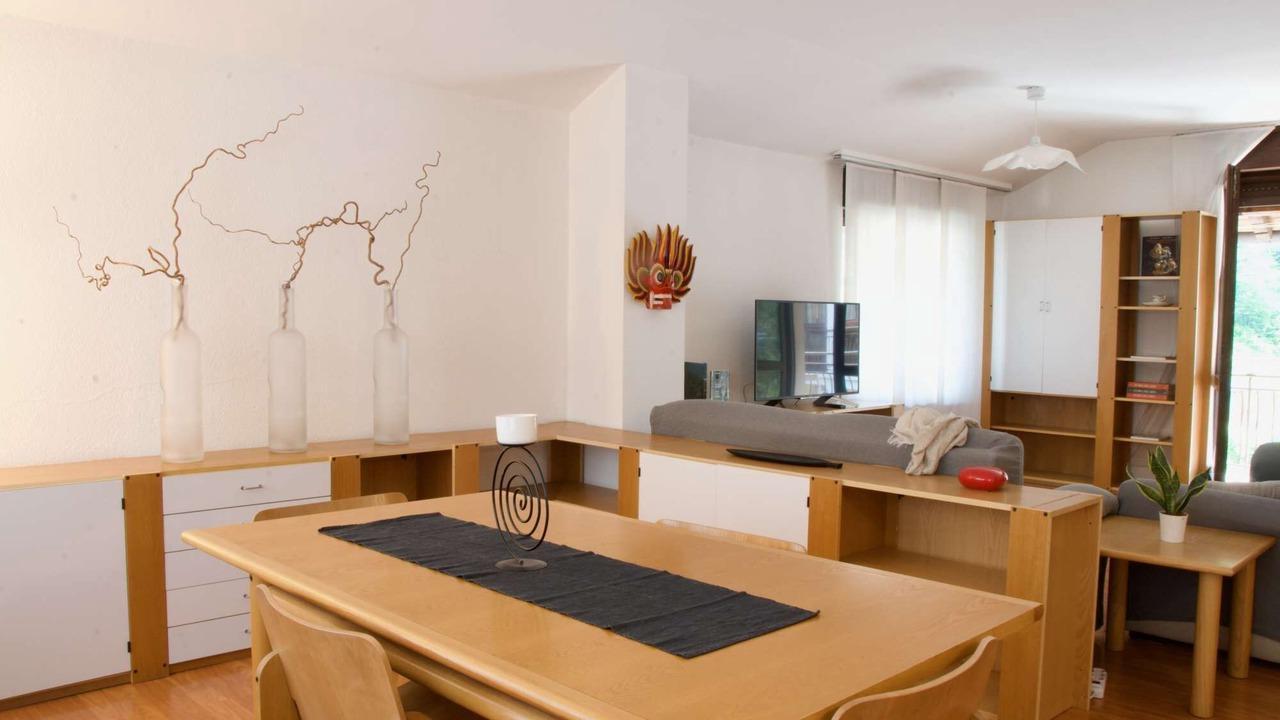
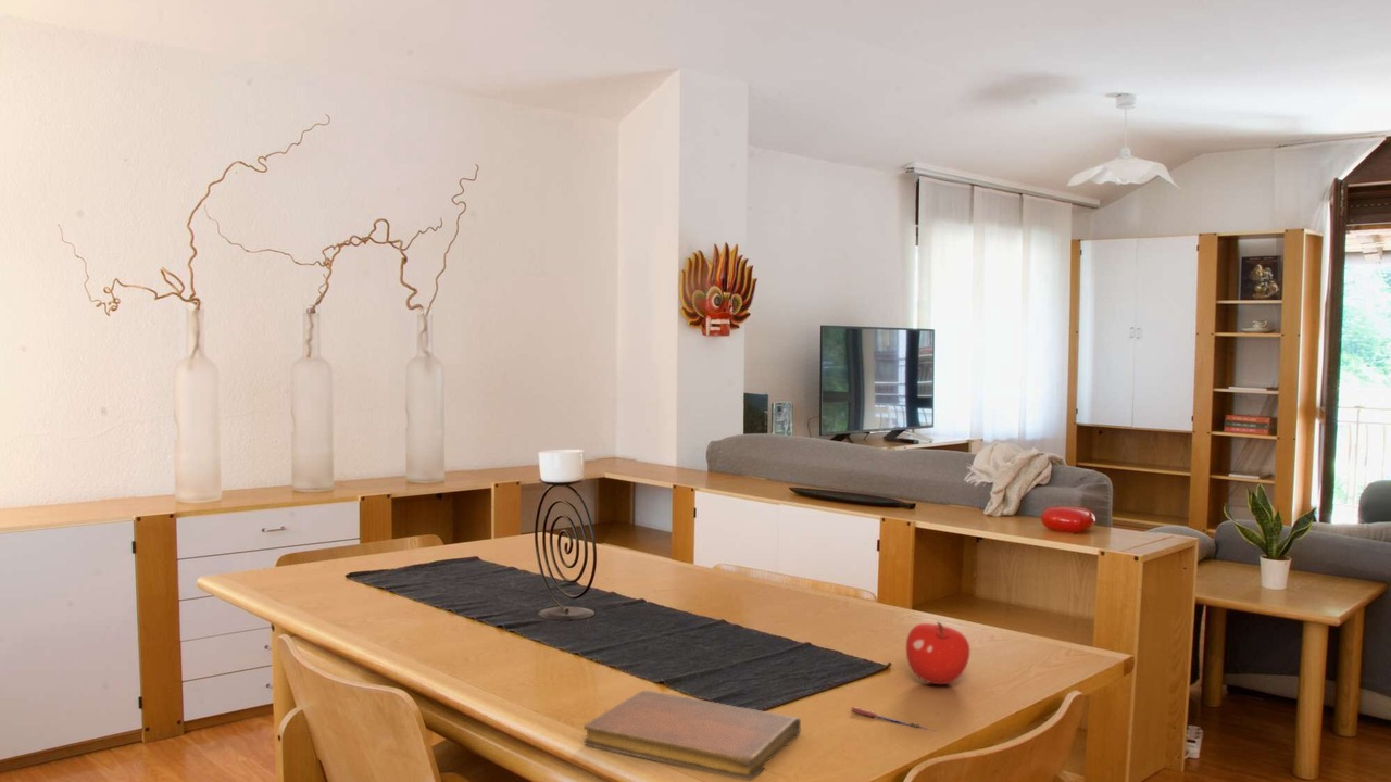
+ fruit [905,621,972,685]
+ notebook [582,690,802,781]
+ pen [850,706,939,733]
